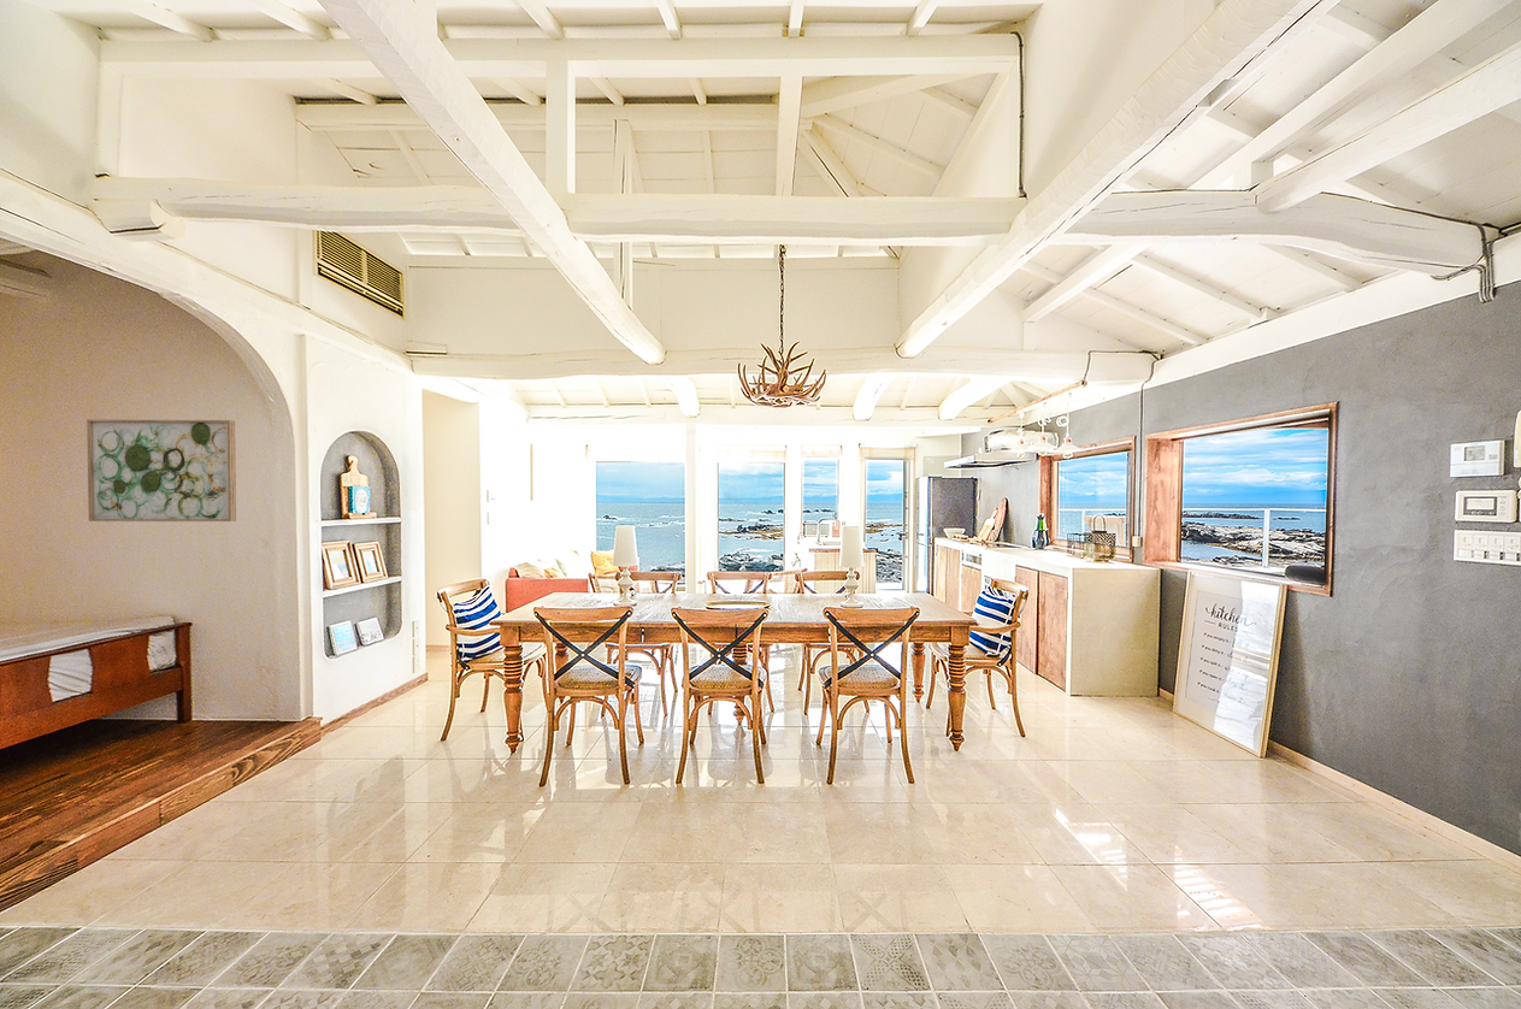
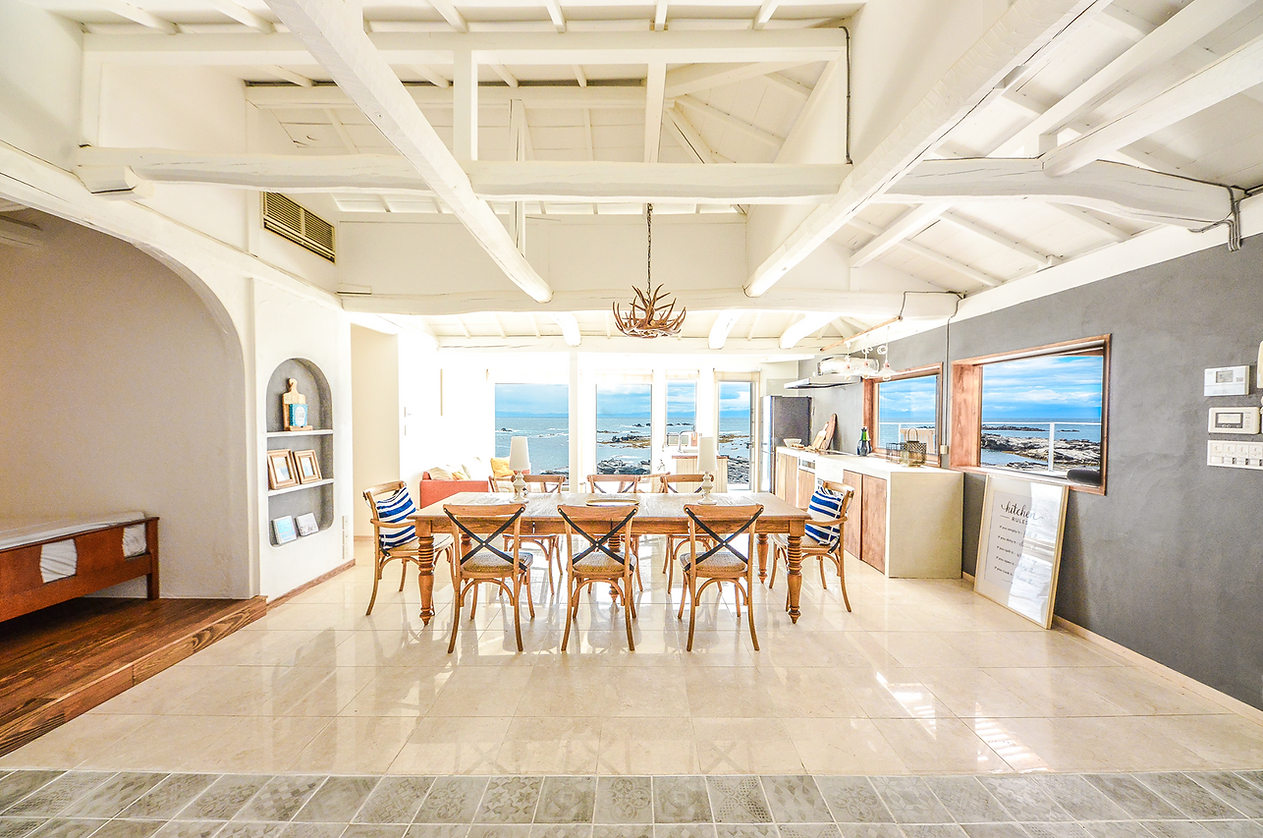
- wall art [86,419,237,523]
